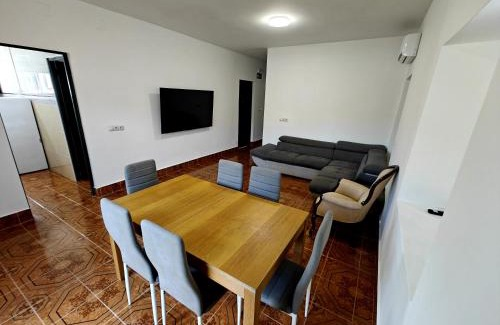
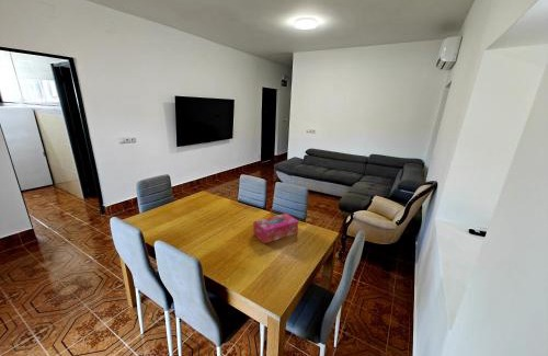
+ tissue box [252,213,299,245]
